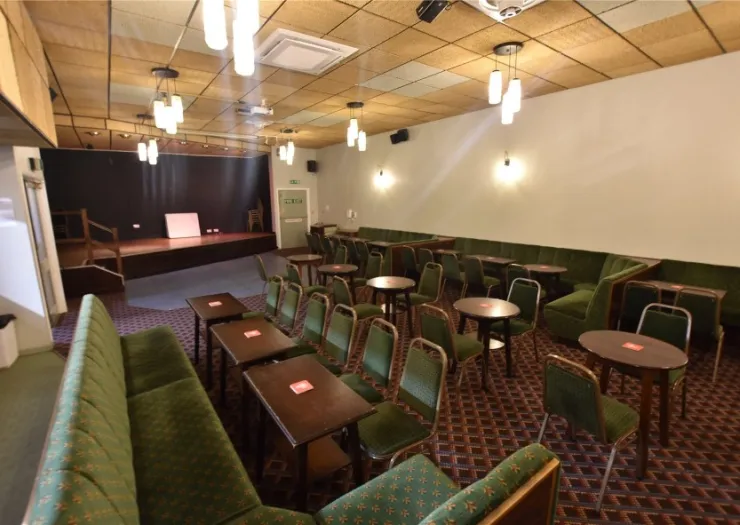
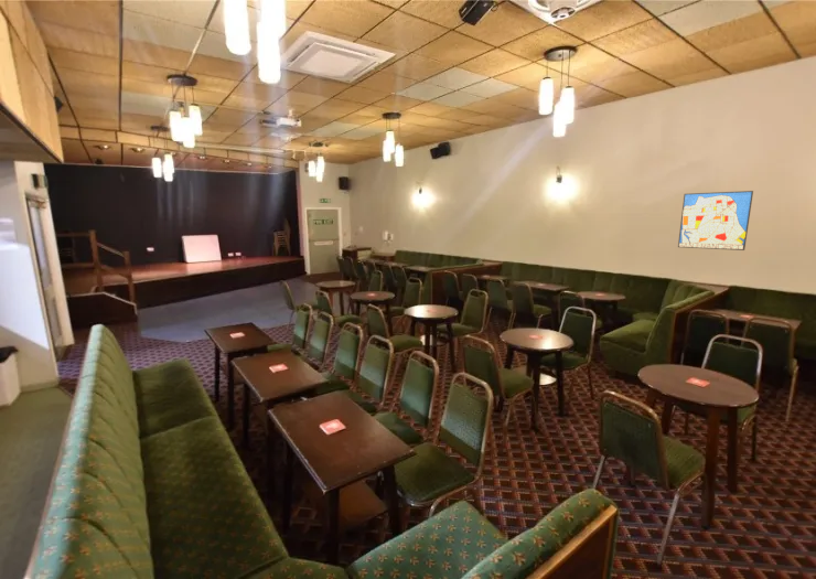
+ wall art [677,190,754,251]
